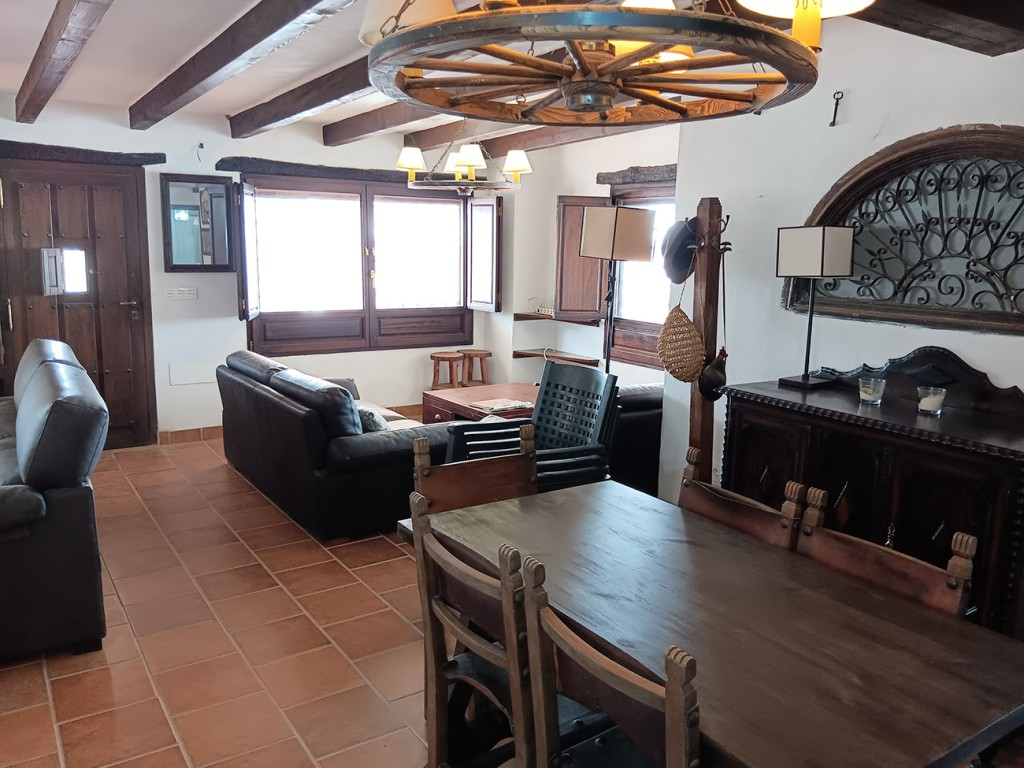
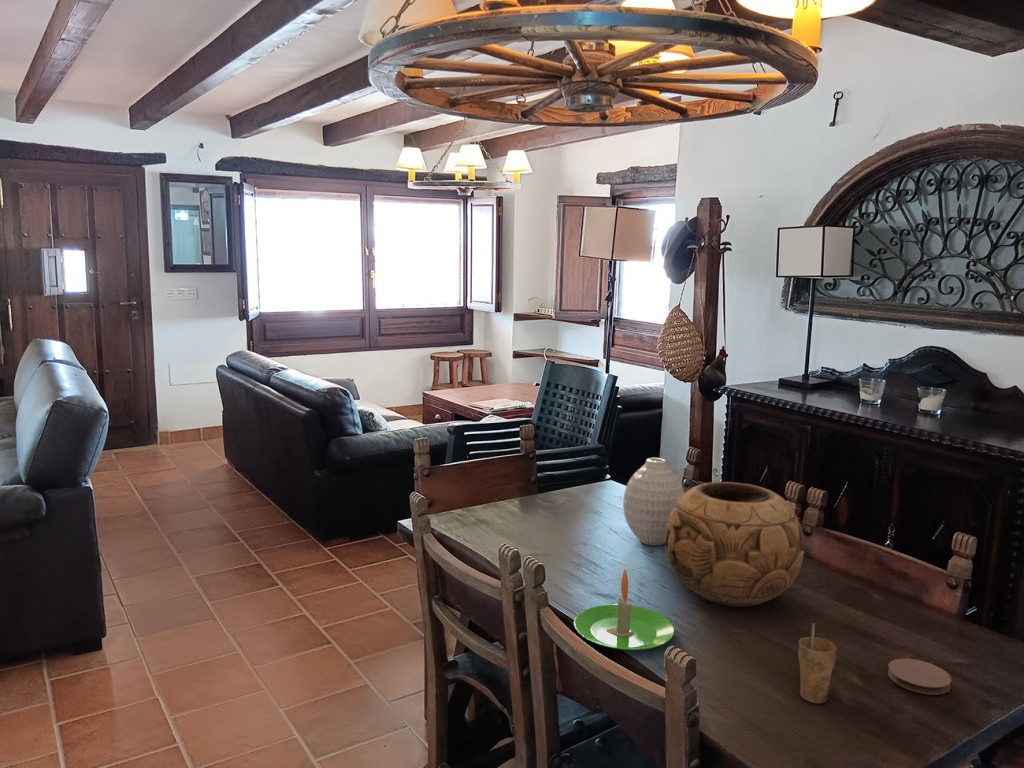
+ coaster [887,658,952,696]
+ vase [622,457,685,546]
+ candle [573,568,676,651]
+ cup [798,622,837,704]
+ decorative bowl [664,481,805,608]
